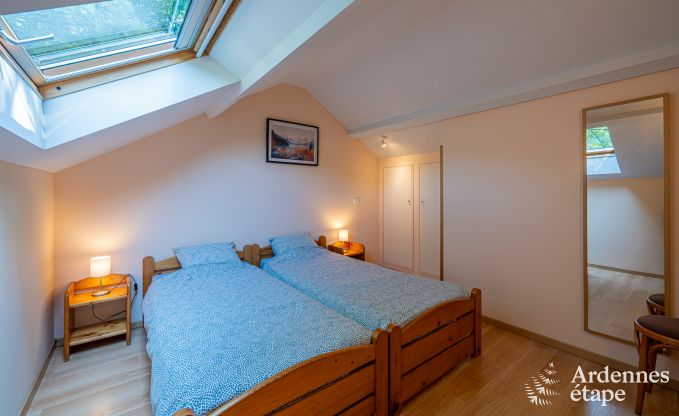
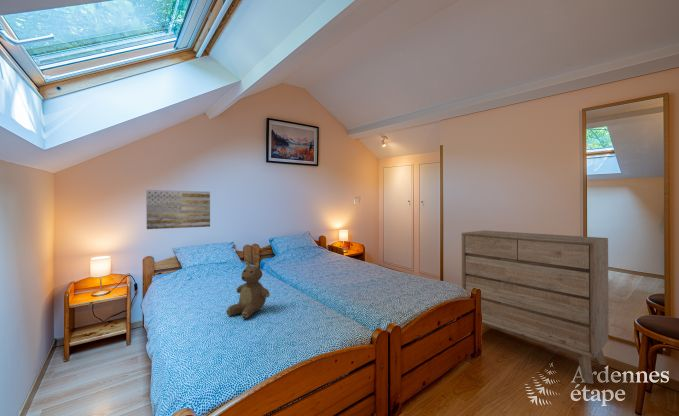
+ teddy bear [226,260,271,320]
+ wall art [145,189,211,230]
+ dresser [461,229,610,385]
